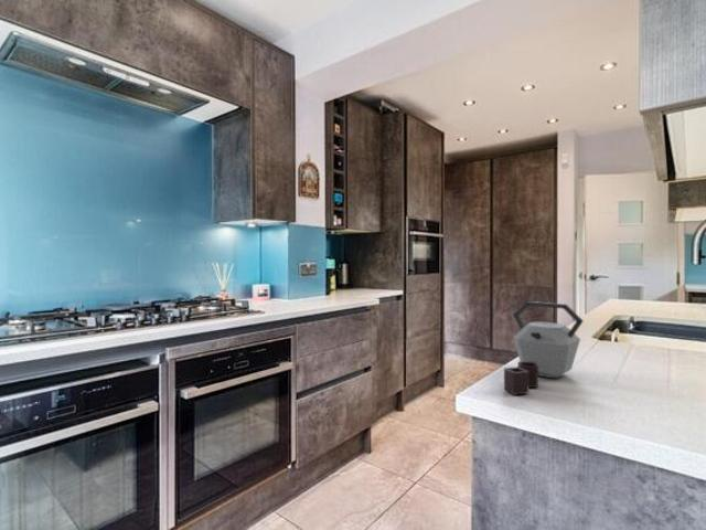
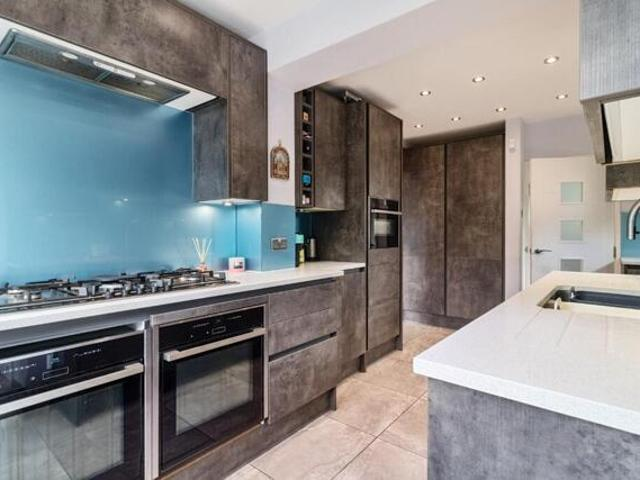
- kettle [503,300,585,396]
